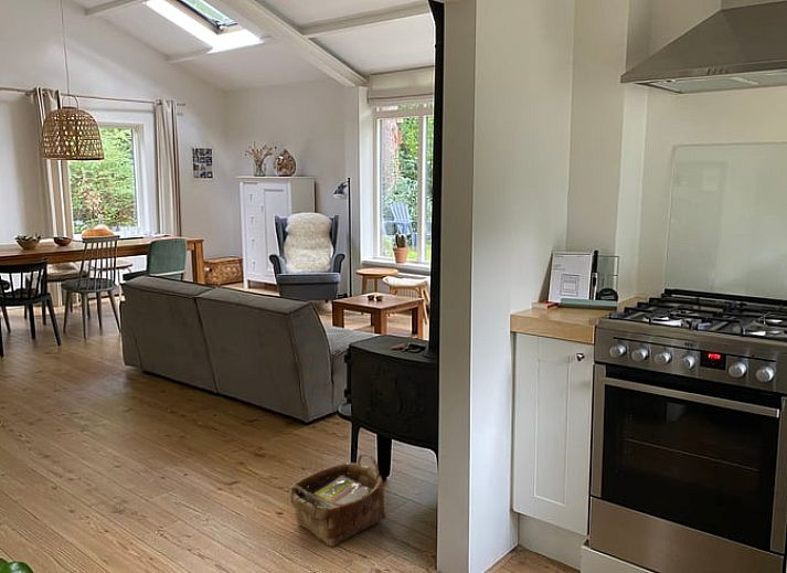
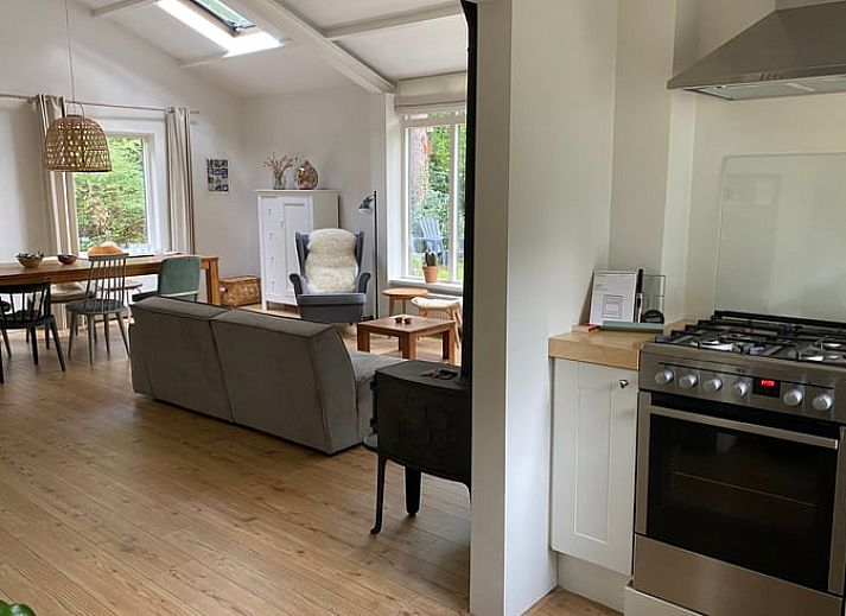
- woven basket [288,452,386,547]
